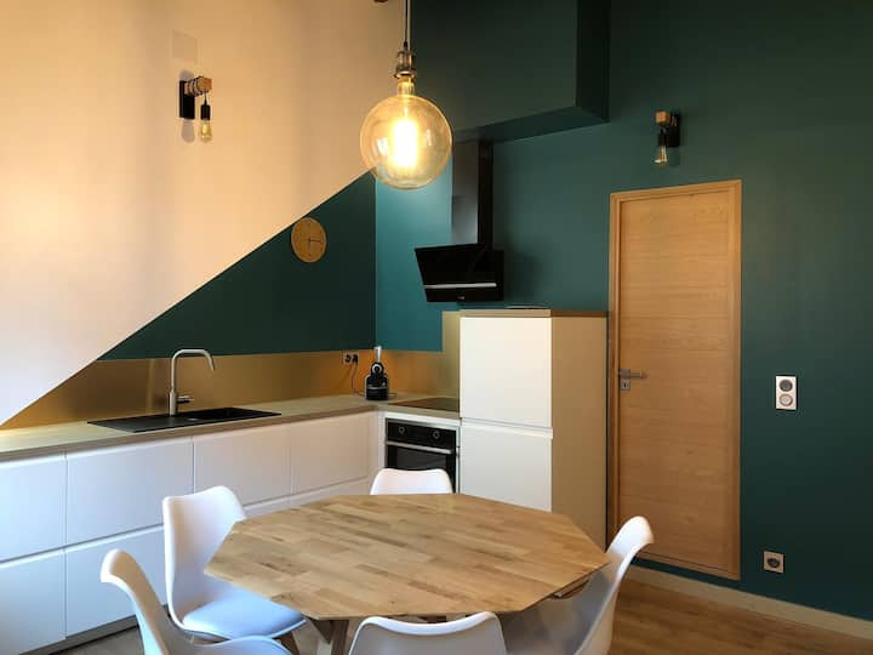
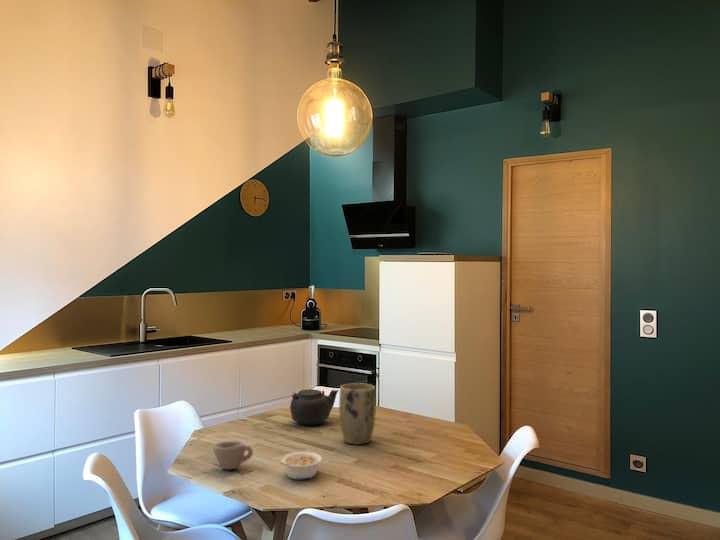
+ plant pot [338,382,377,445]
+ teapot [289,388,340,426]
+ legume [279,451,323,481]
+ cup [212,440,254,470]
